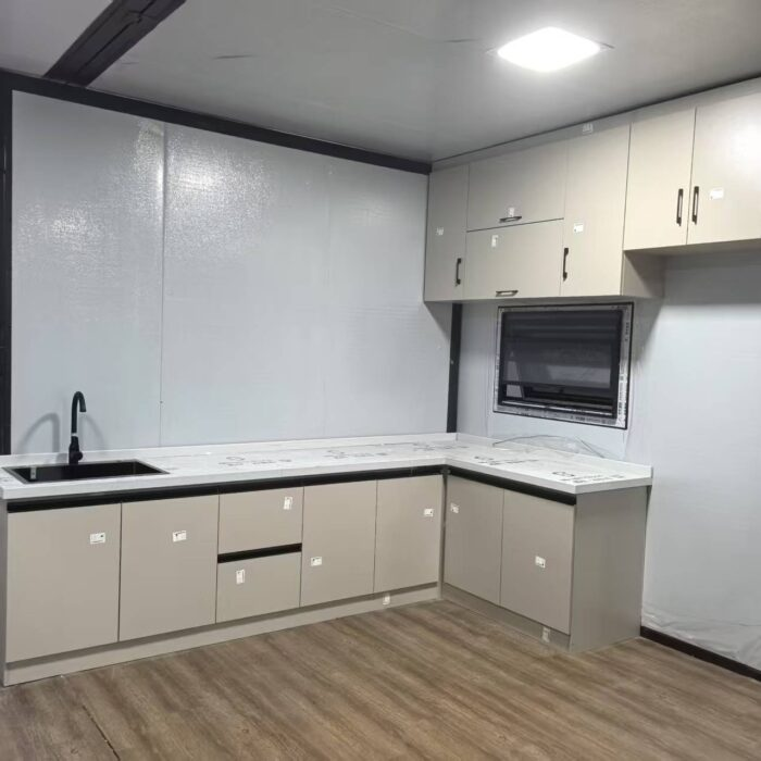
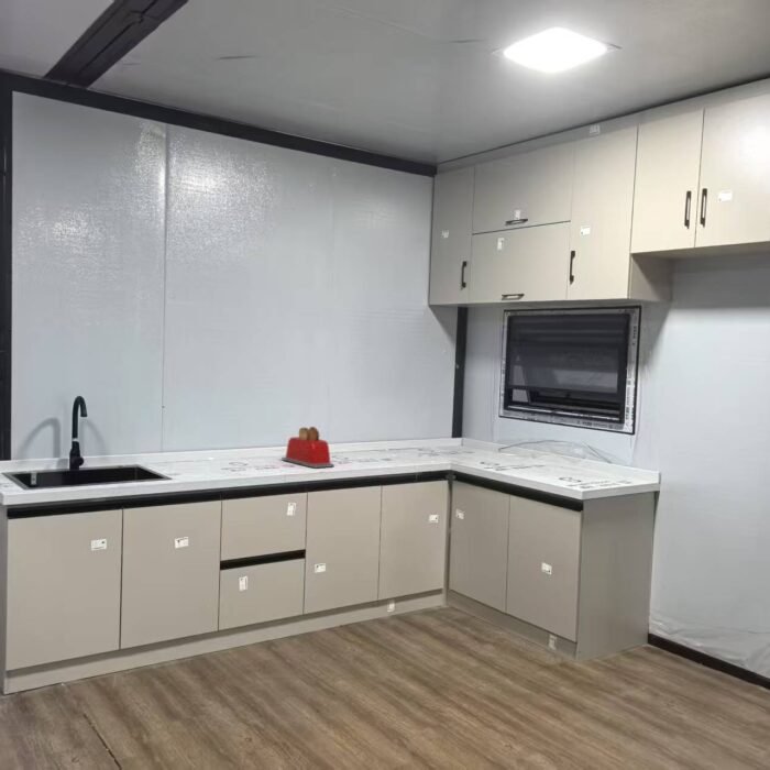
+ toaster [280,426,336,470]
